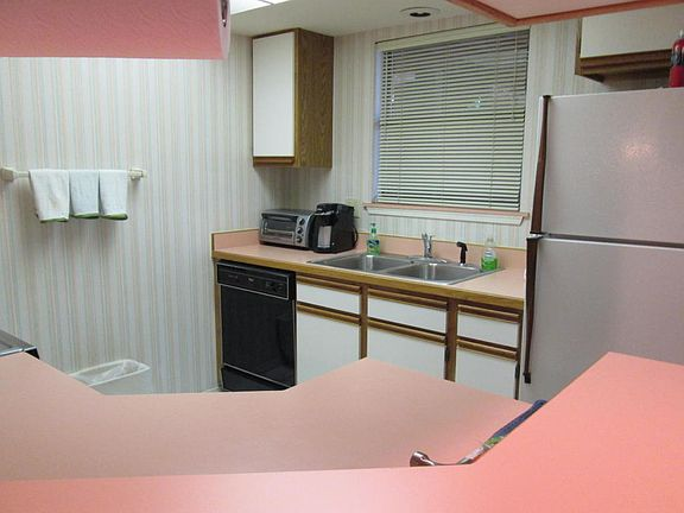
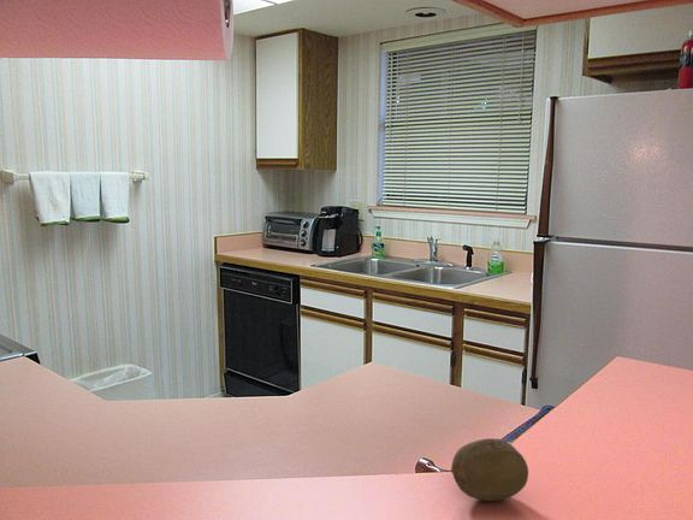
+ fruit [450,437,529,502]
